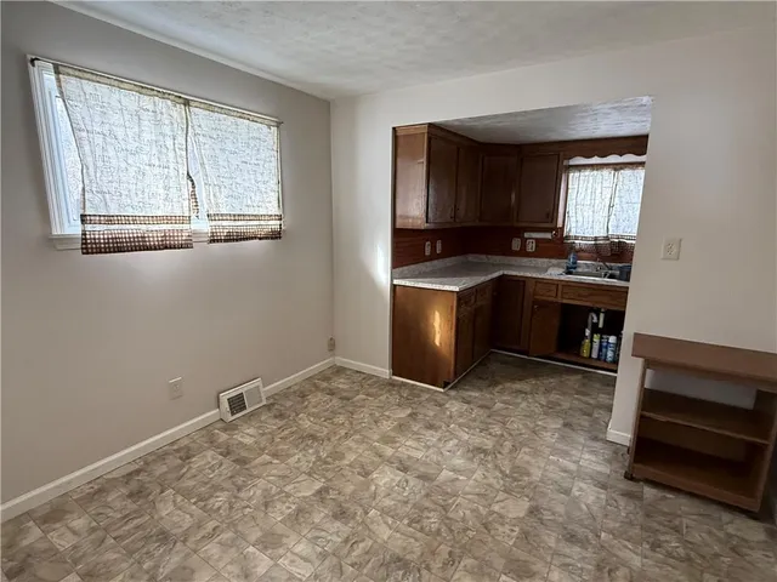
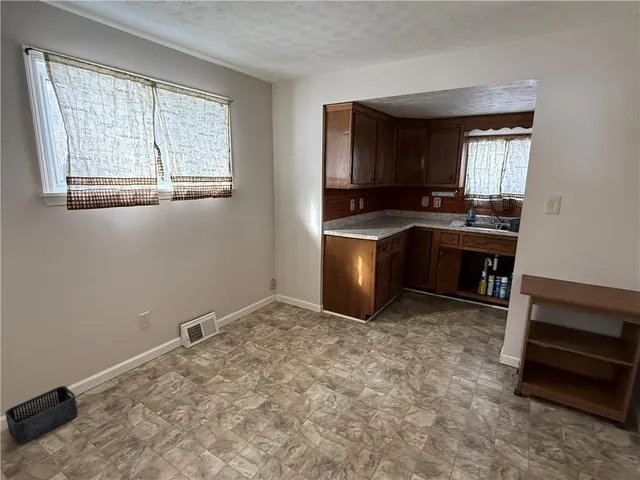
+ storage bin [4,385,79,445]
